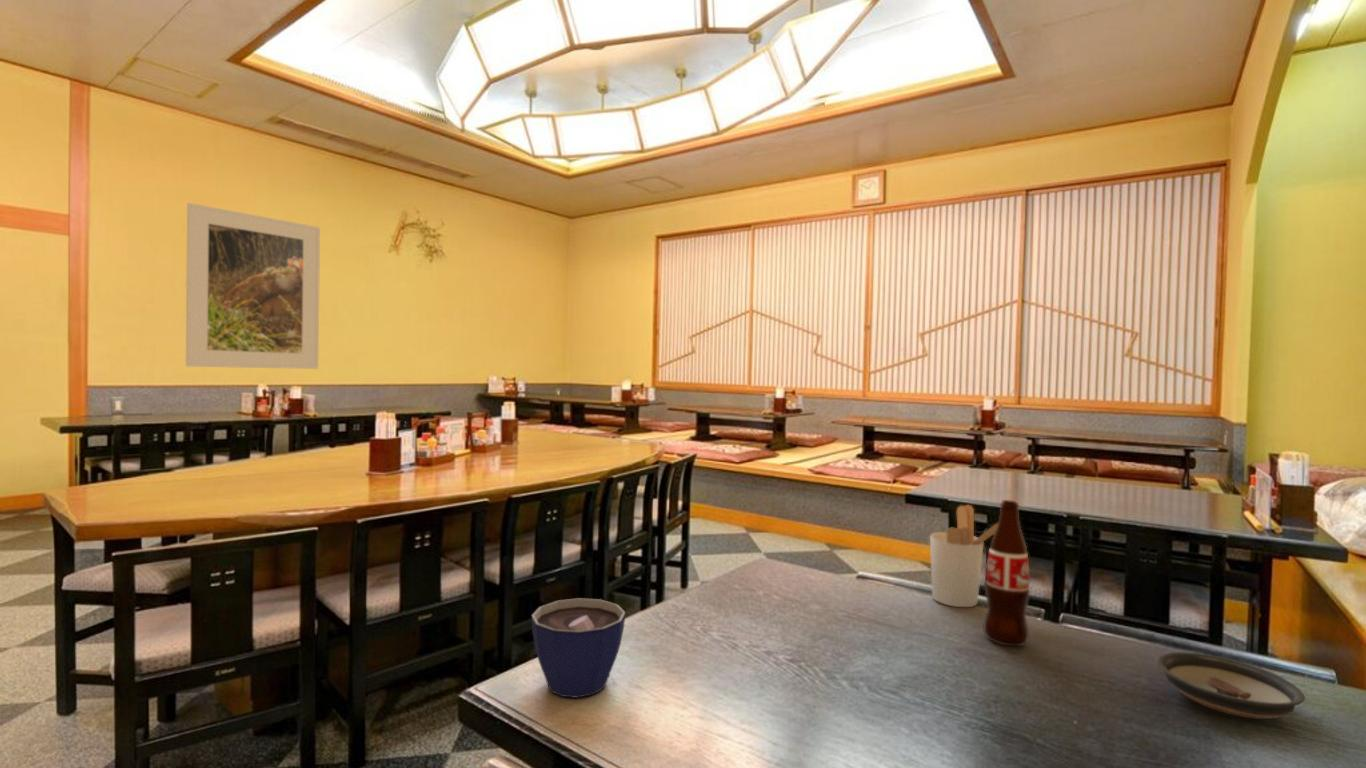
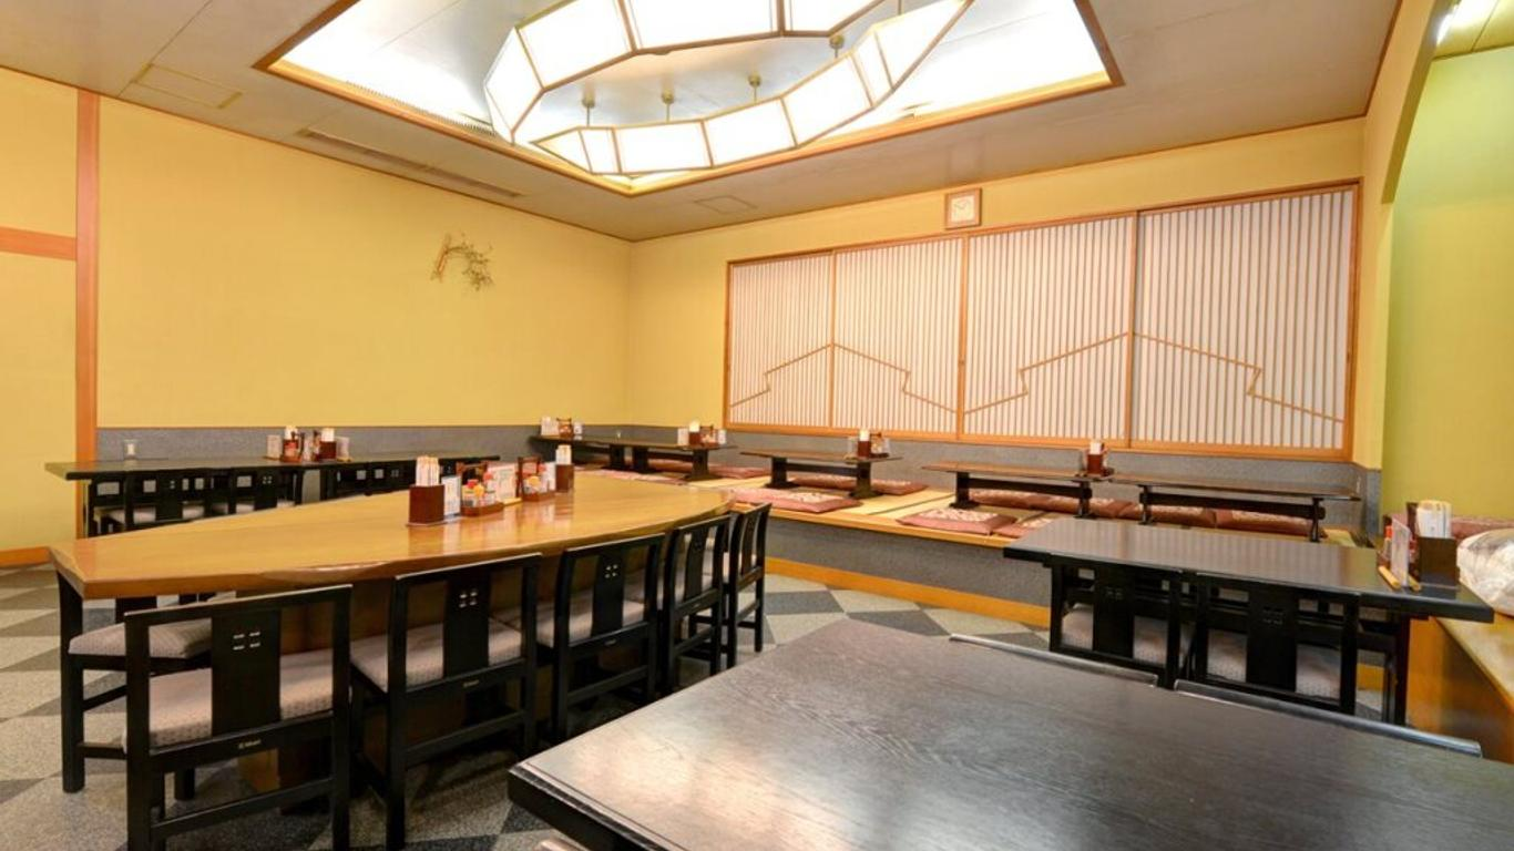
- utensil holder [929,504,998,608]
- cup [531,597,626,699]
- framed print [185,202,321,370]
- bottle [982,499,1031,647]
- saucer [1156,651,1306,720]
